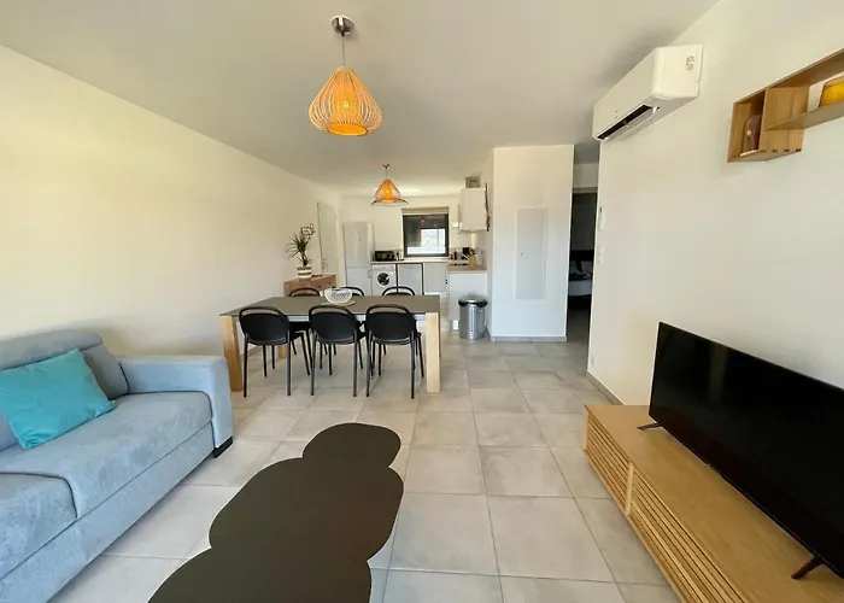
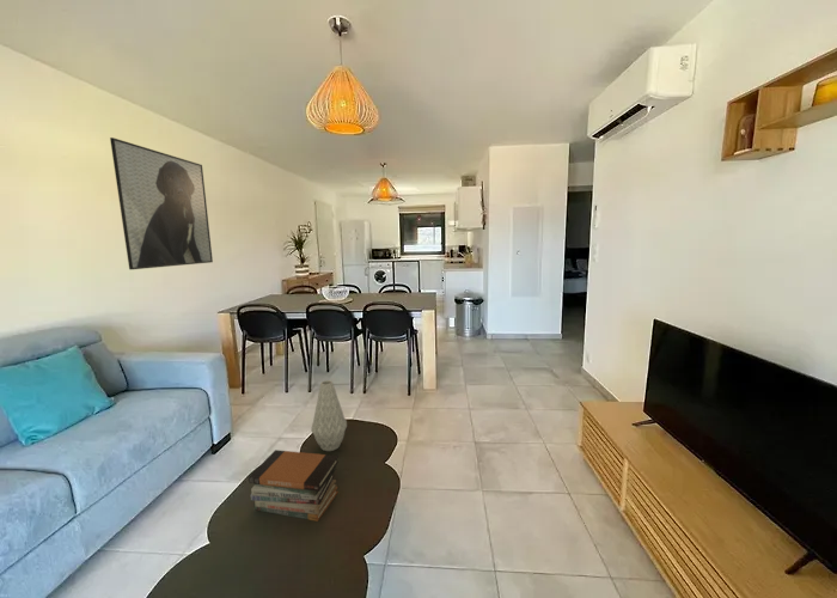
+ book stack [248,448,340,523]
+ vase [310,379,348,452]
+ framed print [109,136,214,270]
